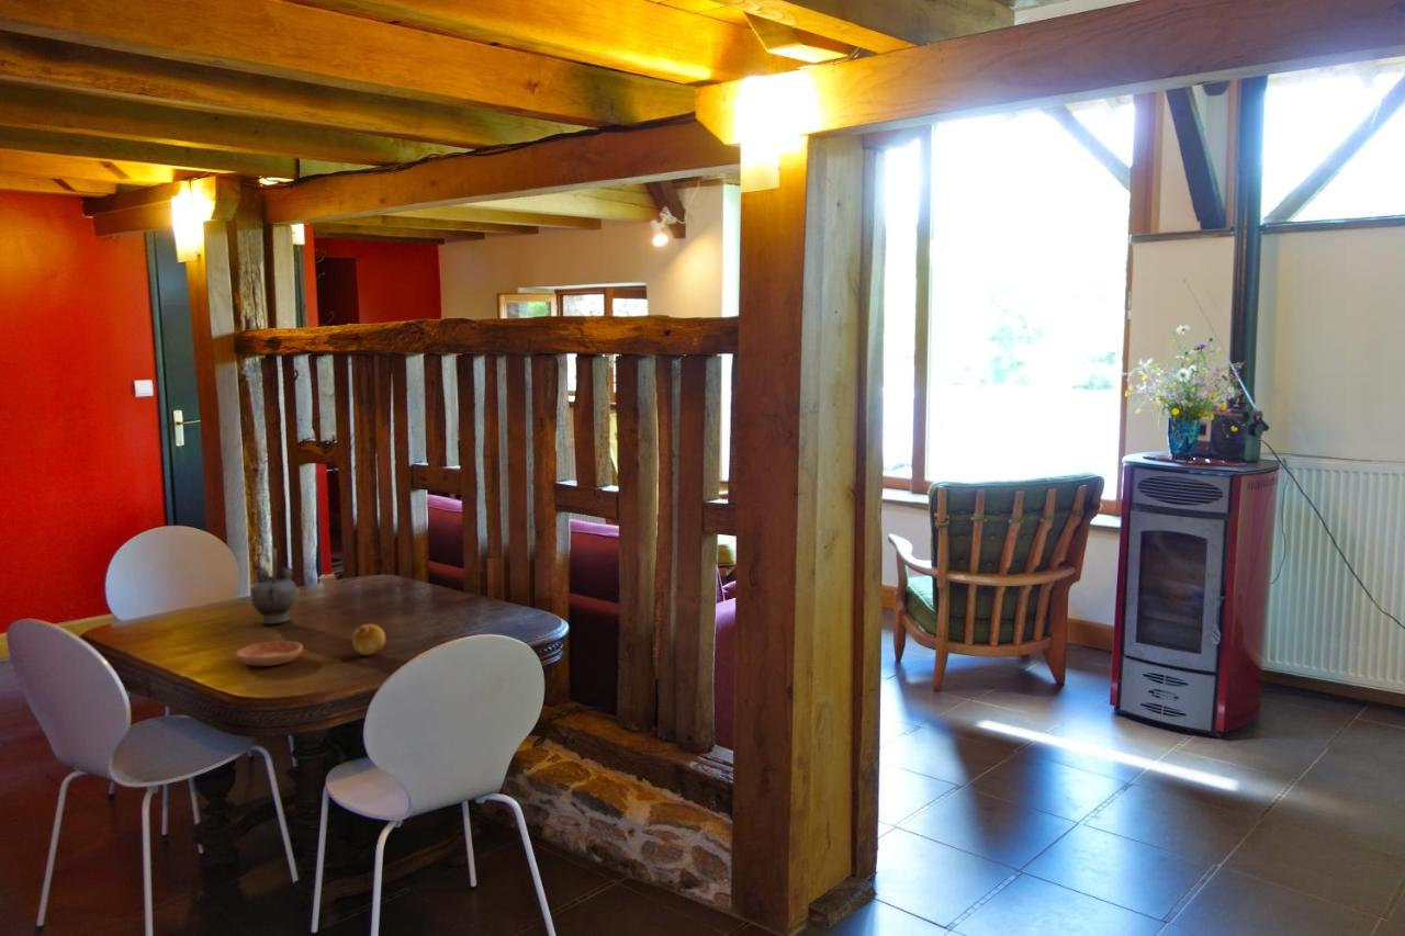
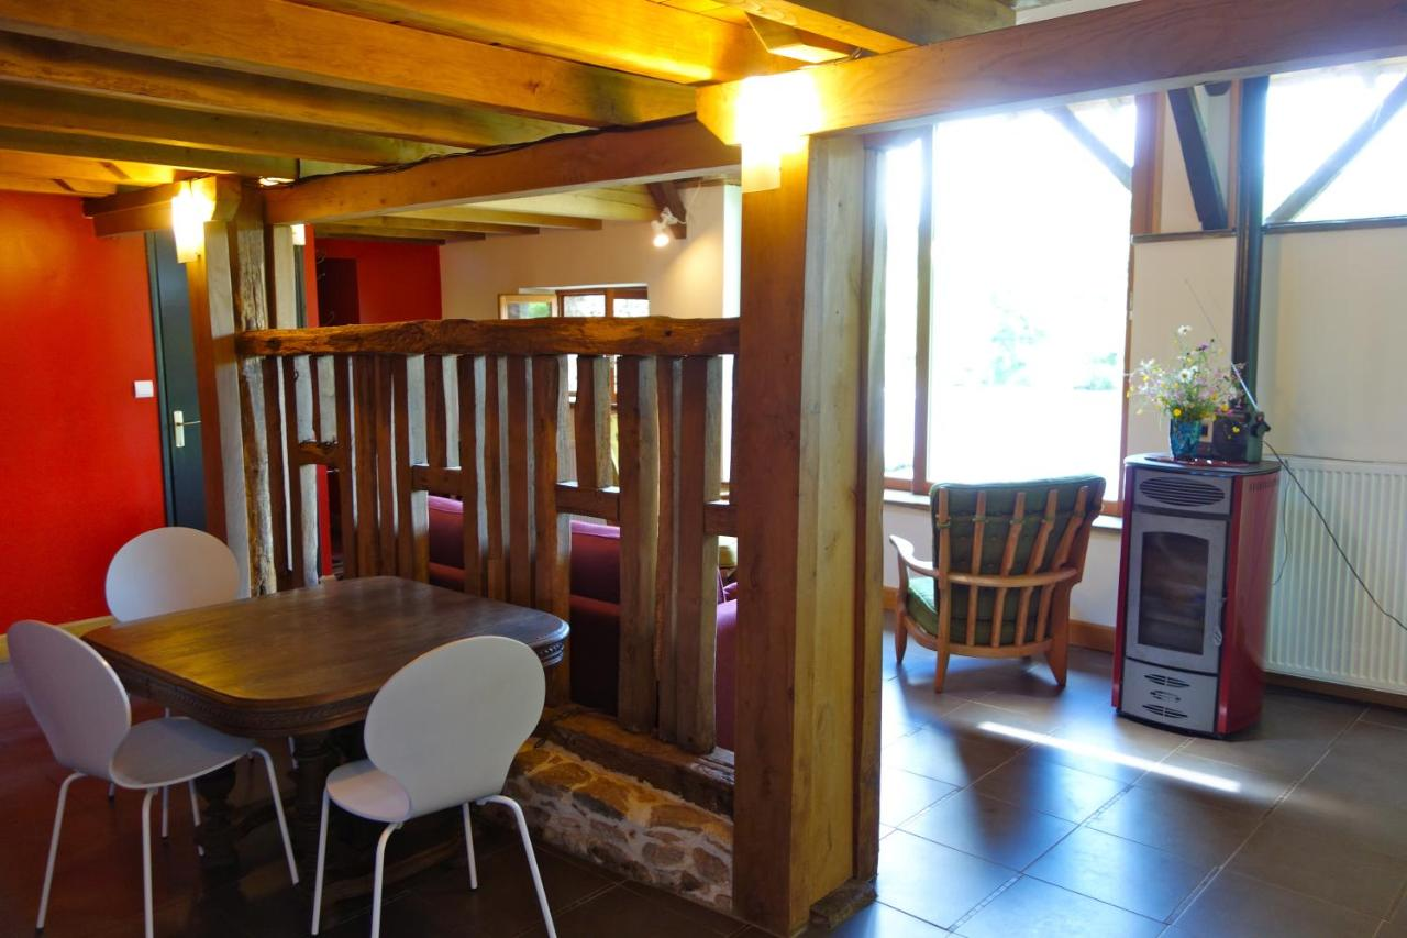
- saucer [236,640,304,667]
- teapot [250,548,297,625]
- fruit [351,623,386,656]
